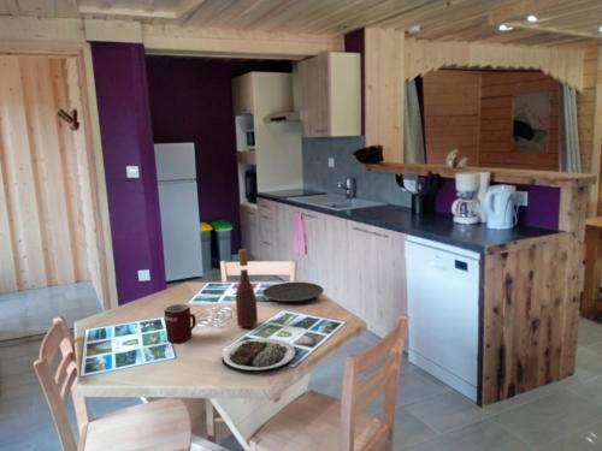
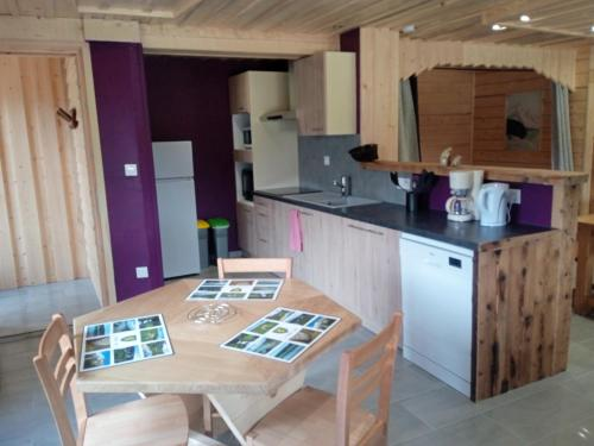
- mug [163,303,197,344]
- wine bottle [235,248,259,328]
- plate [222,338,296,374]
- plate [261,281,325,303]
